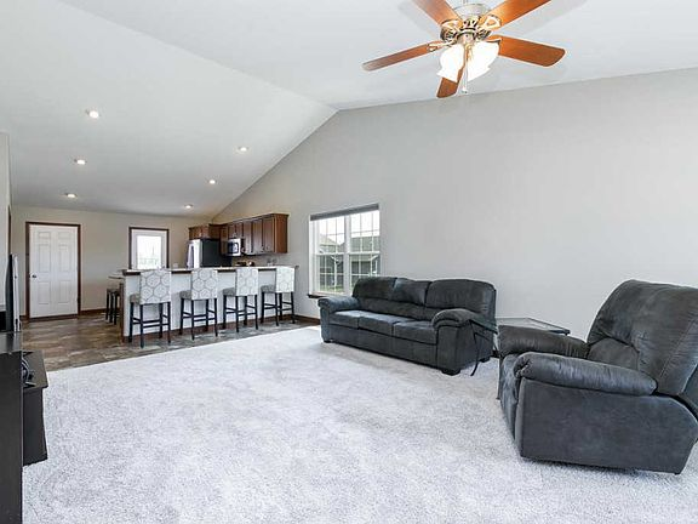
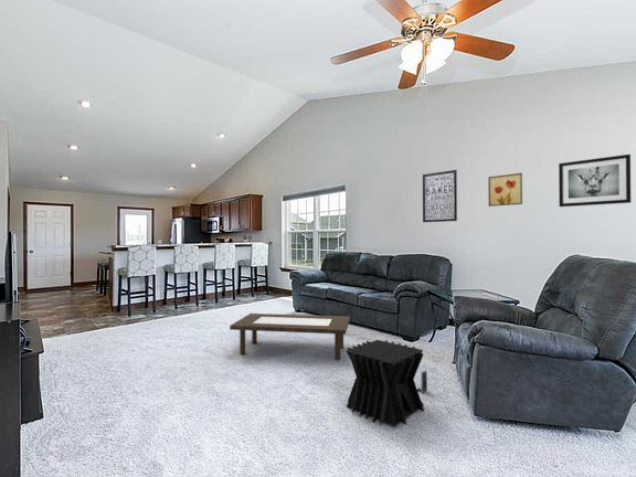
+ side table [344,339,428,427]
+ wall art [558,153,632,208]
+ coffee table [229,312,351,361]
+ wall art [487,172,523,208]
+ wall art [422,169,458,223]
